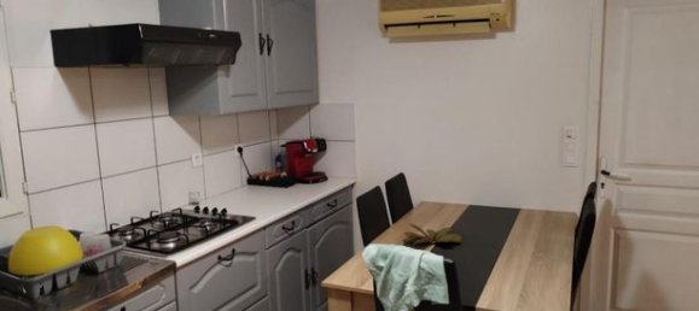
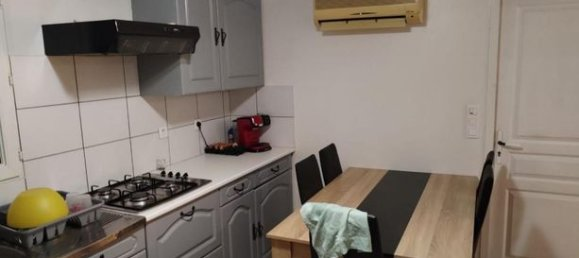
- succulent plant [403,222,462,245]
